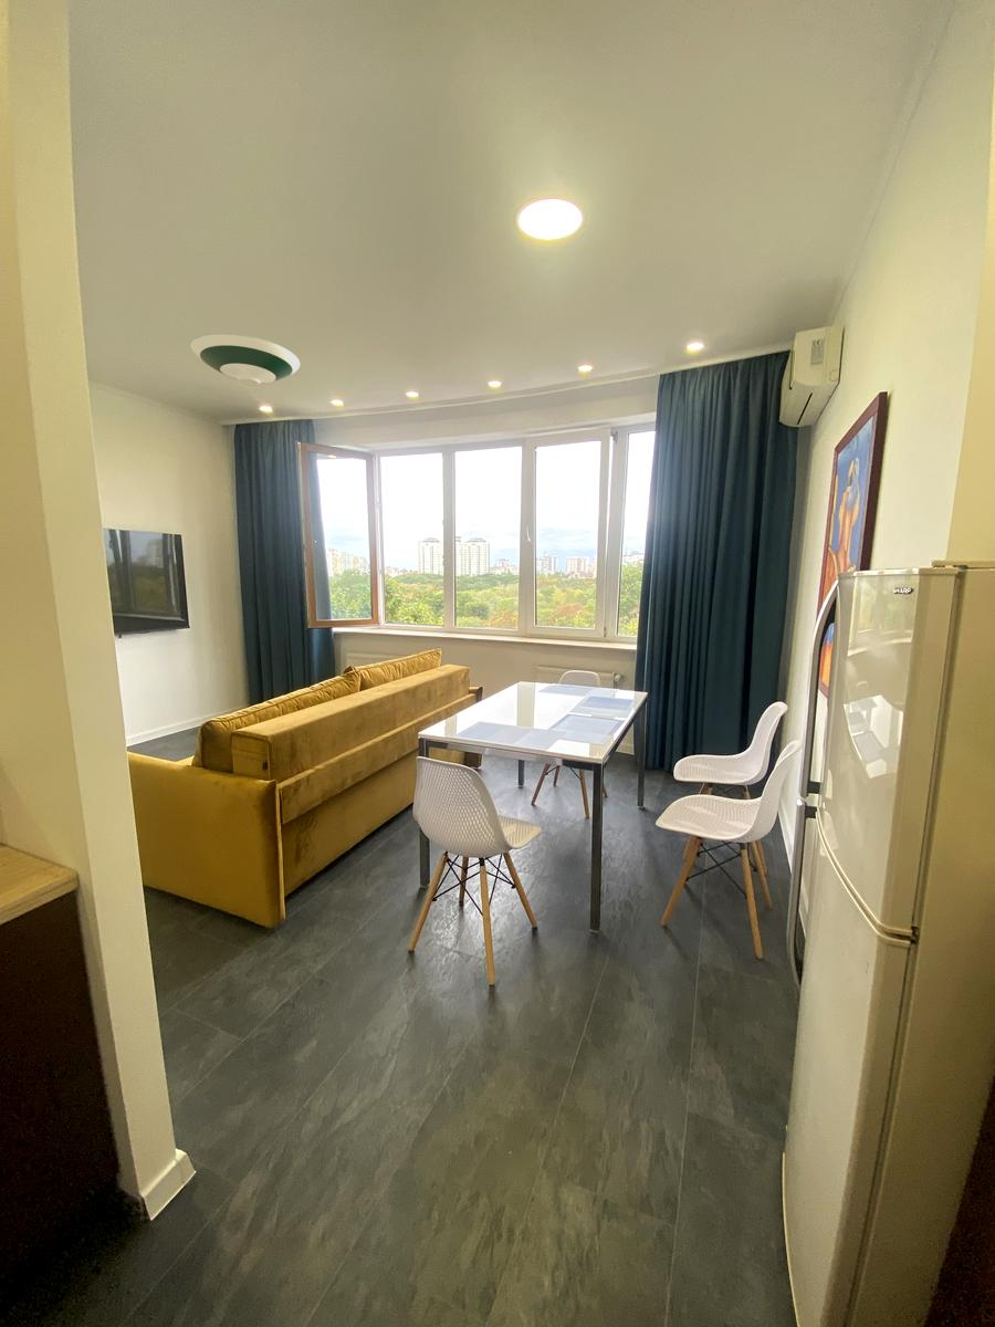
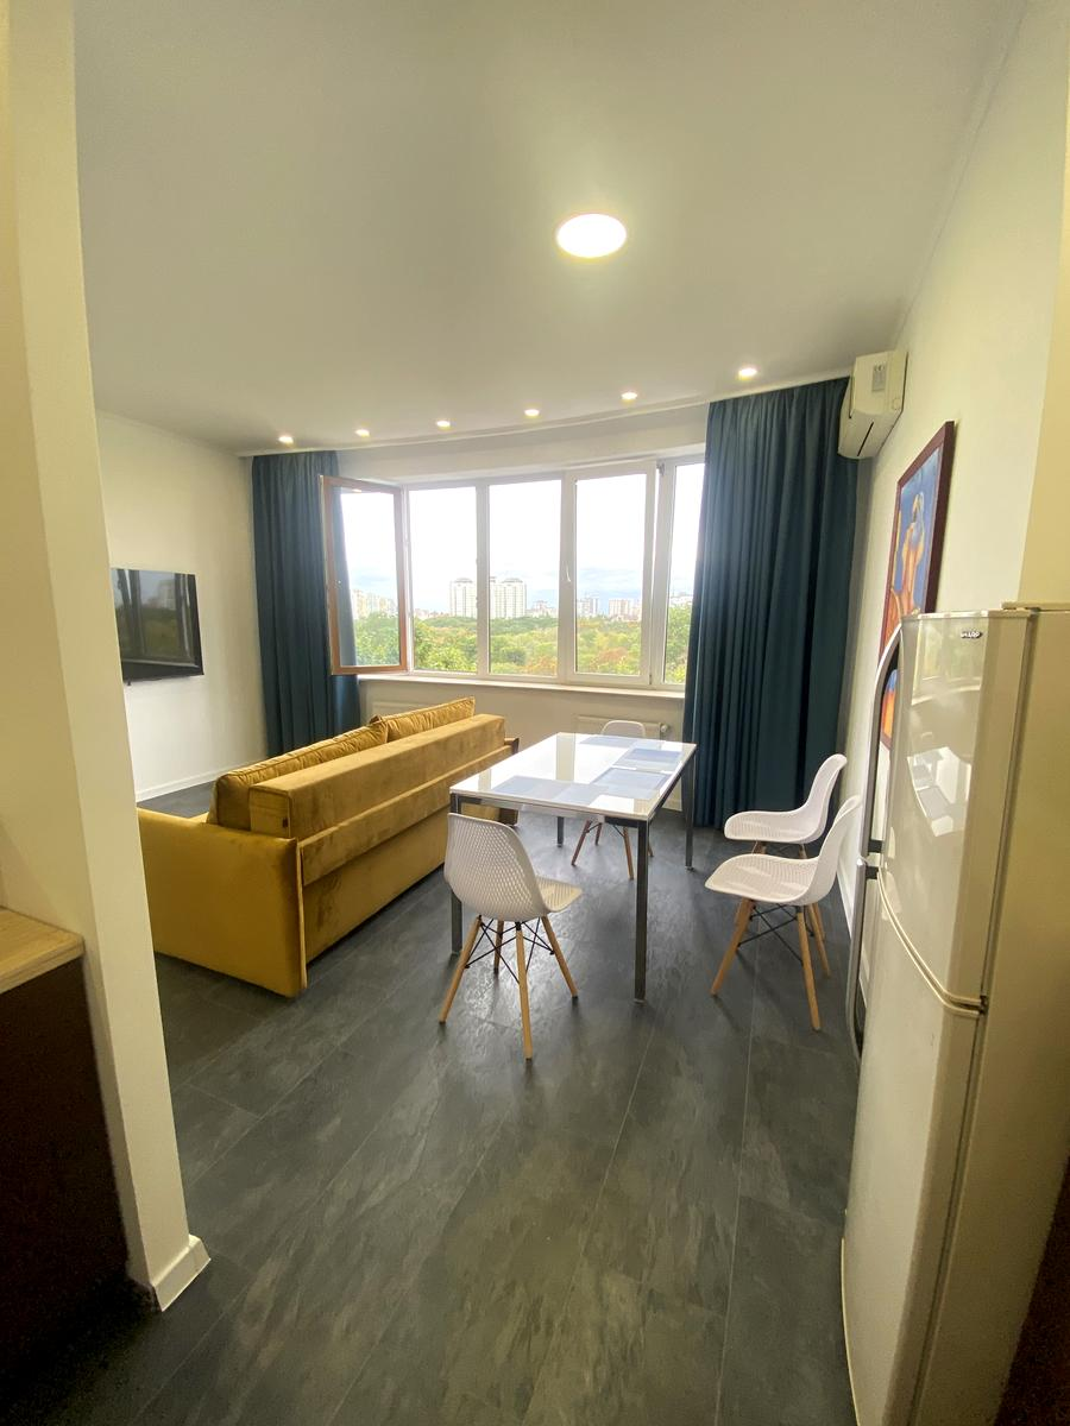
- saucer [189,333,301,386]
